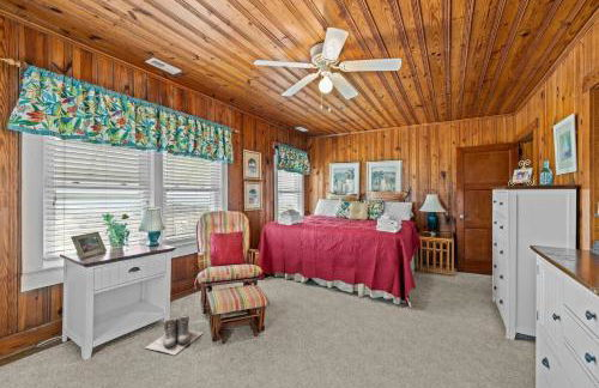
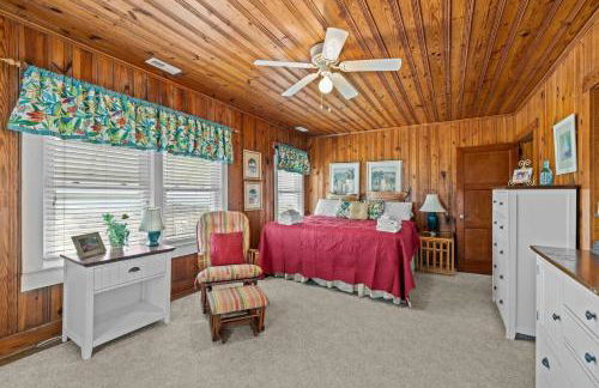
- boots [144,315,204,357]
